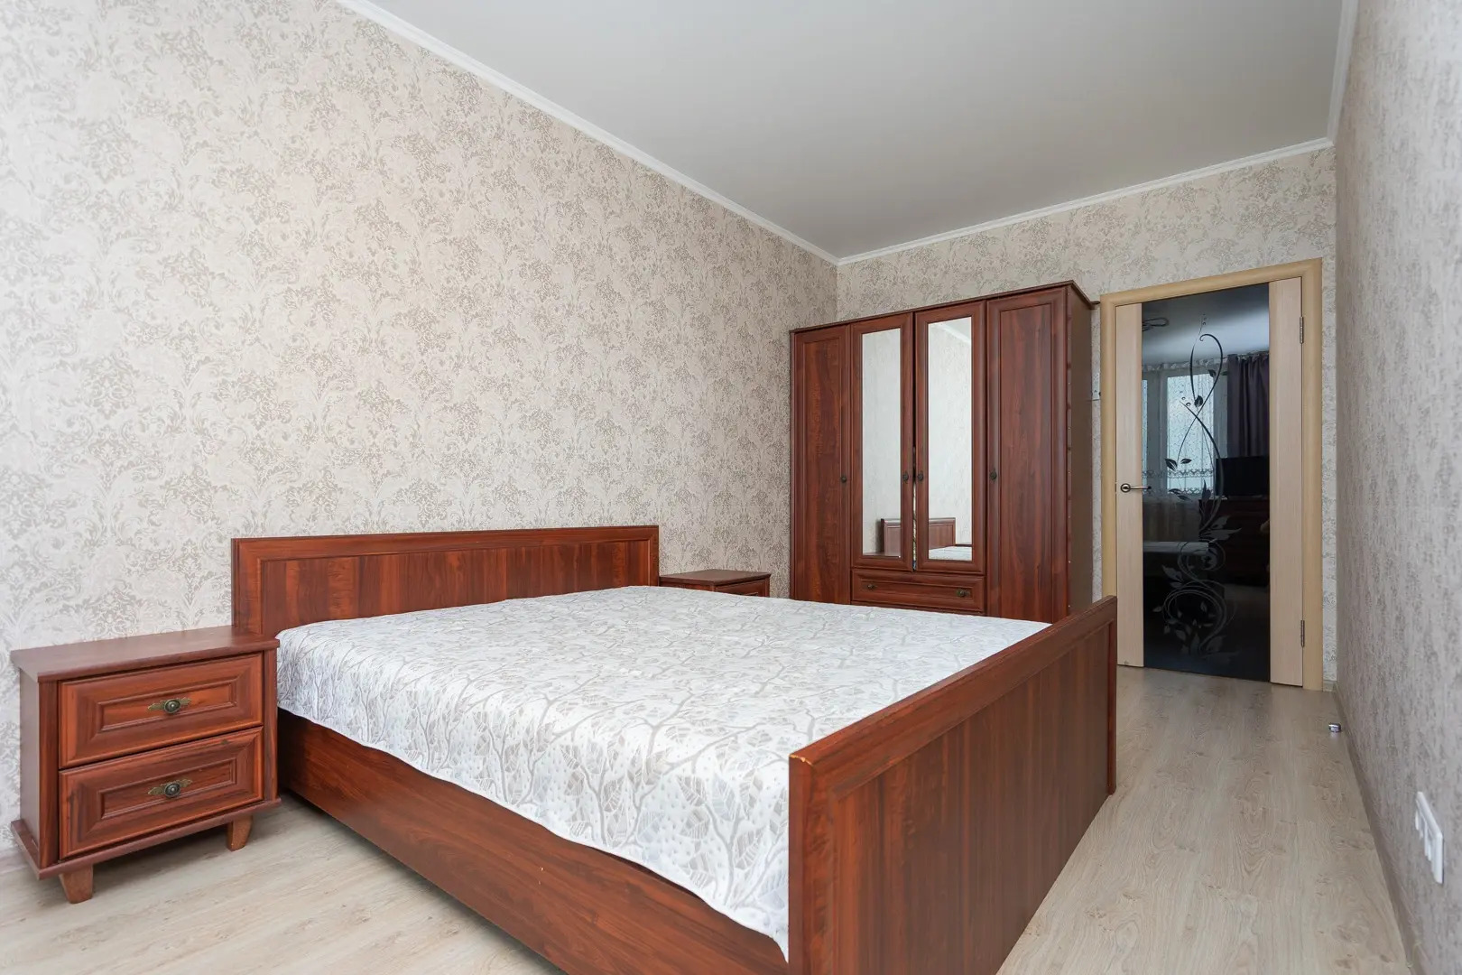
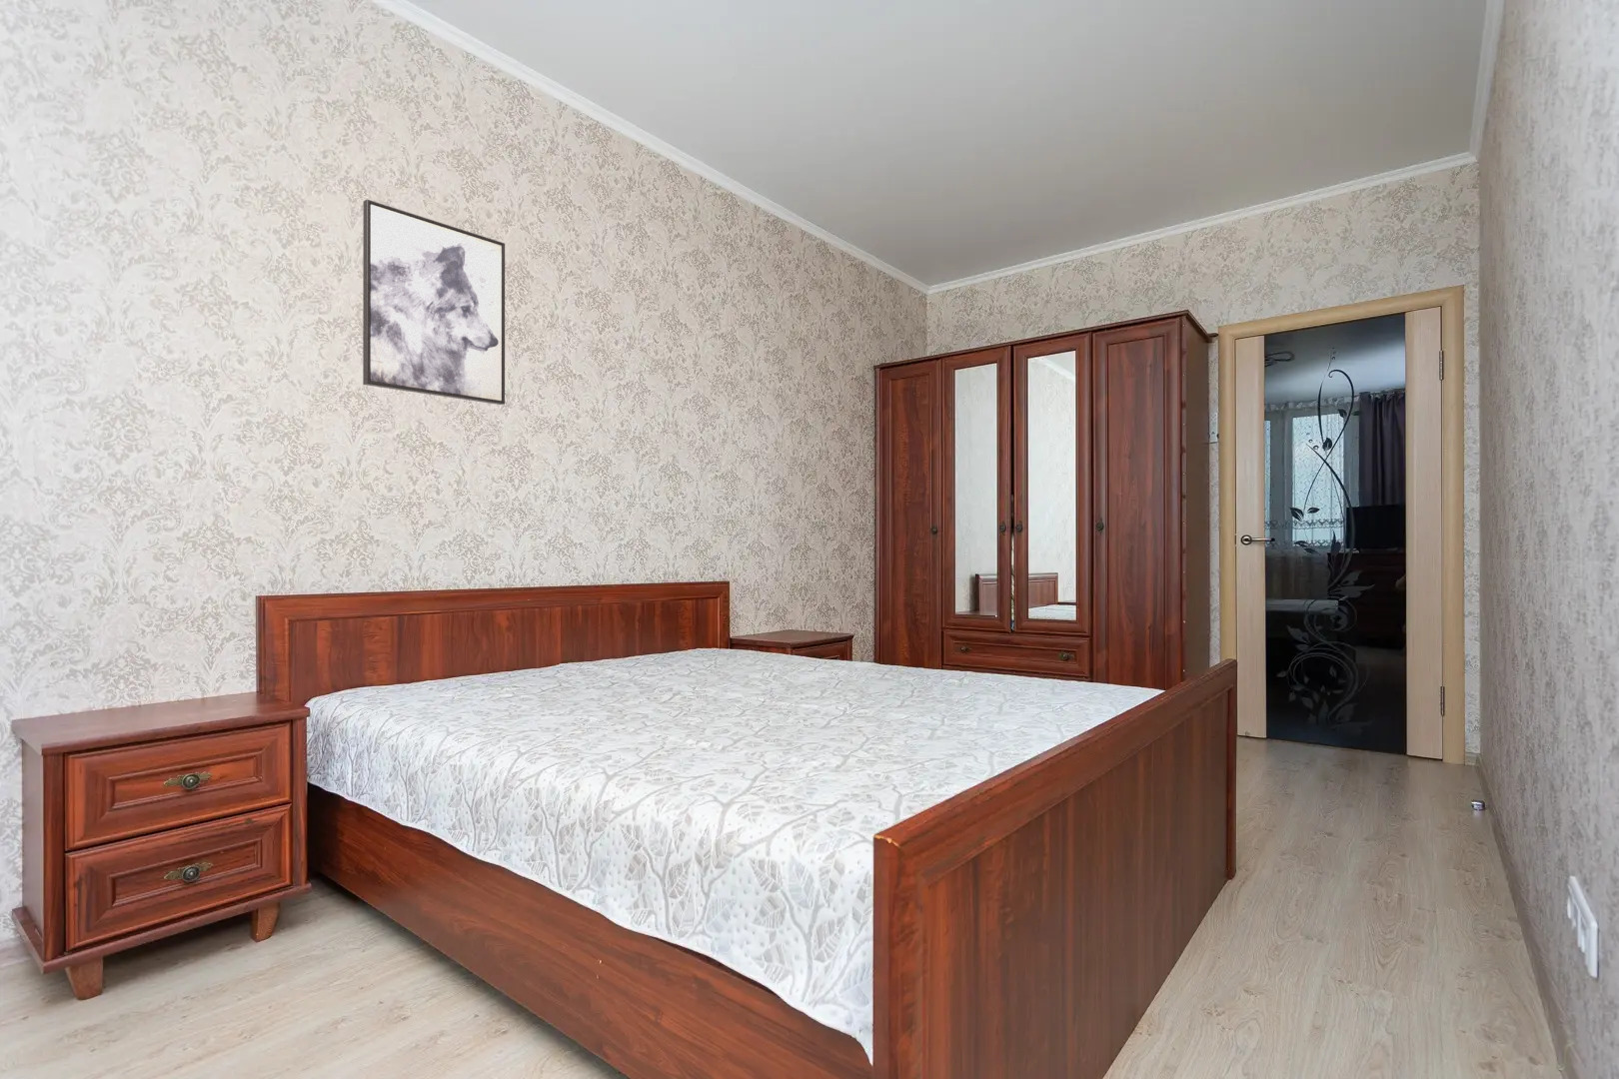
+ wall art [361,197,506,406]
